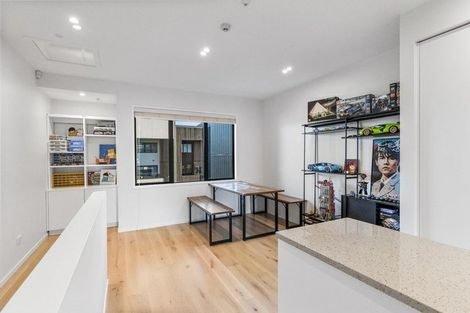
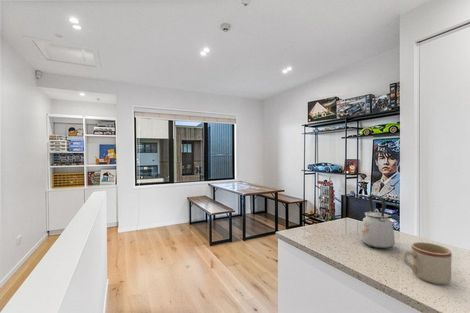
+ mug [402,241,452,285]
+ kettle [360,194,396,250]
